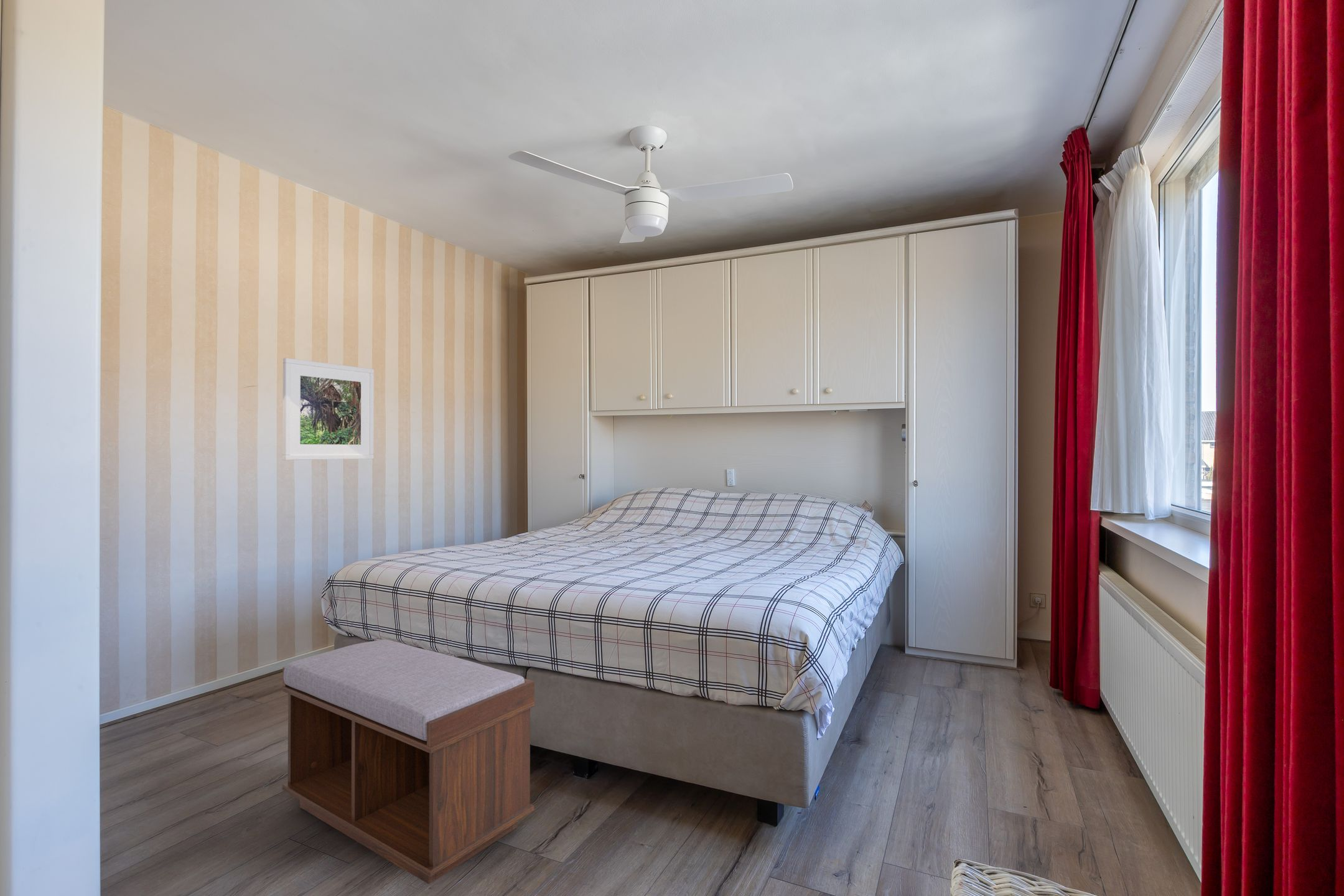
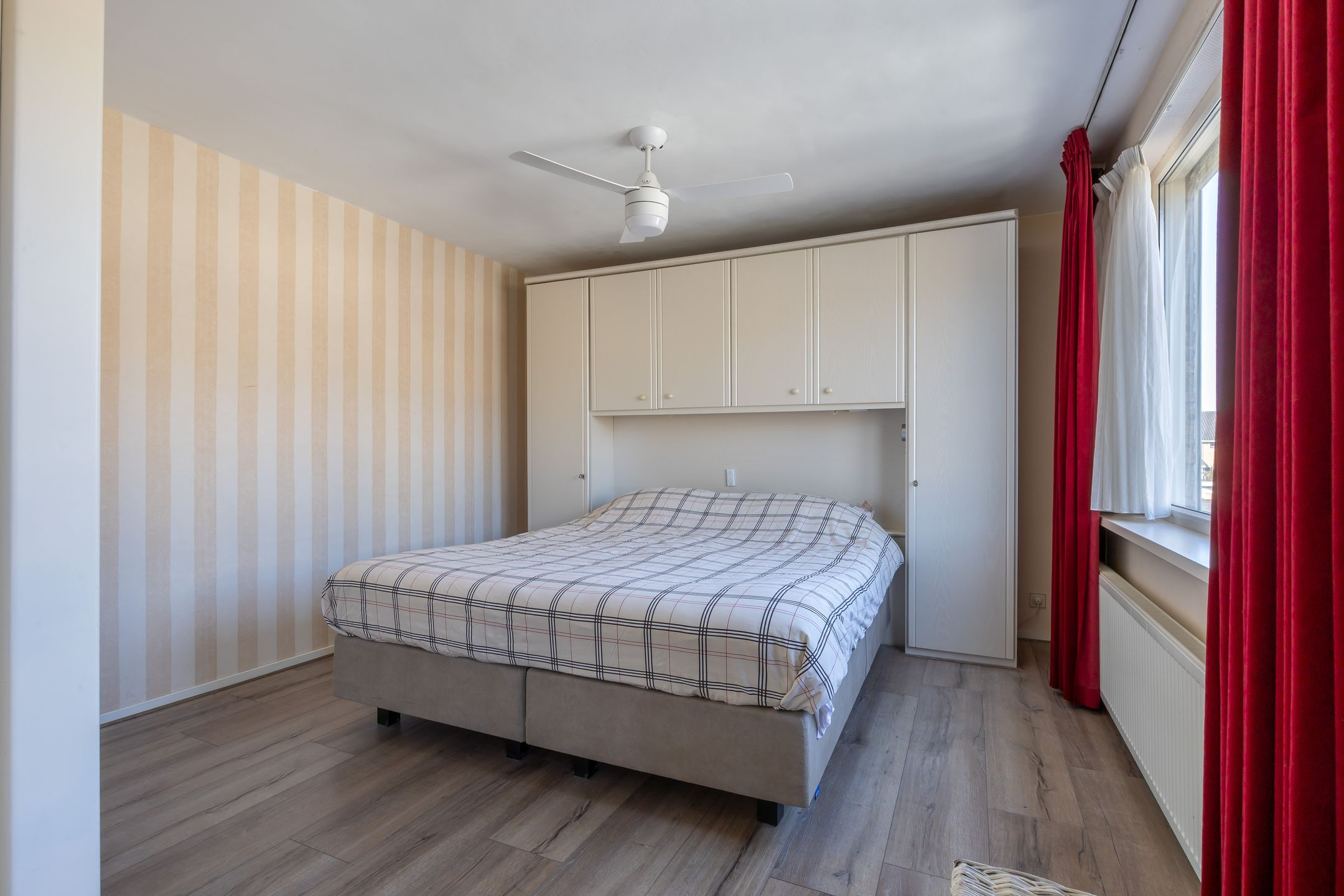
- bench [282,638,535,885]
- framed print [282,357,375,461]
